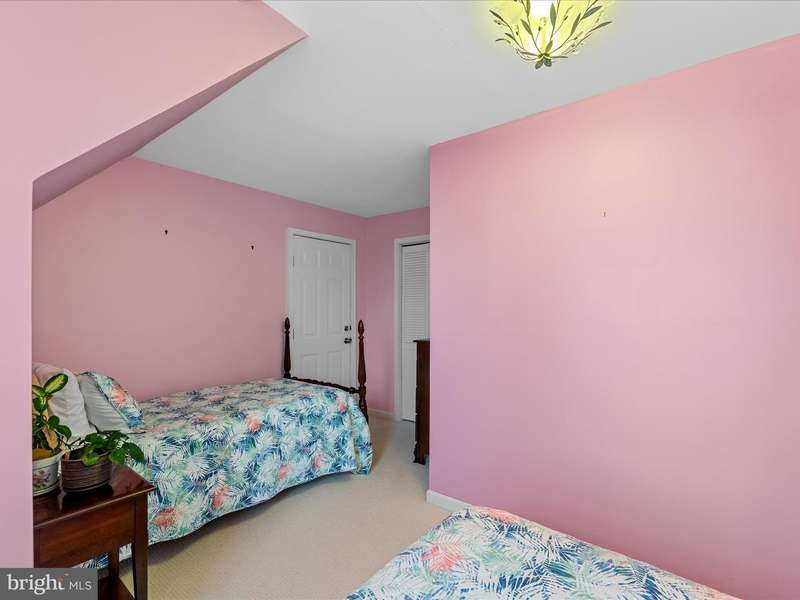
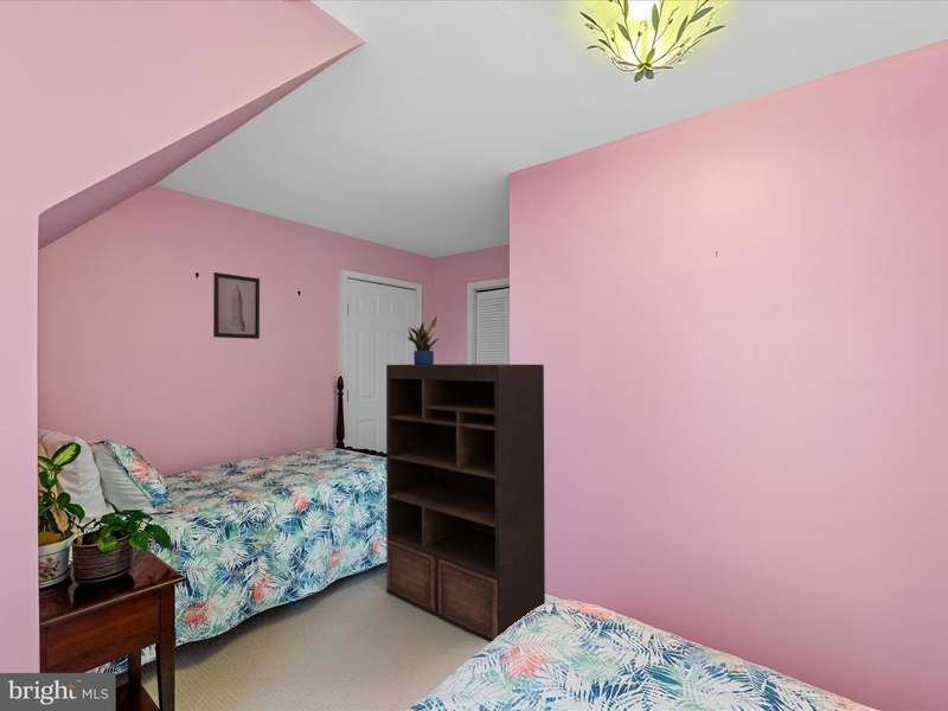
+ wall art [212,271,261,340]
+ potted plant [406,314,440,365]
+ bookshelf [385,363,546,643]
